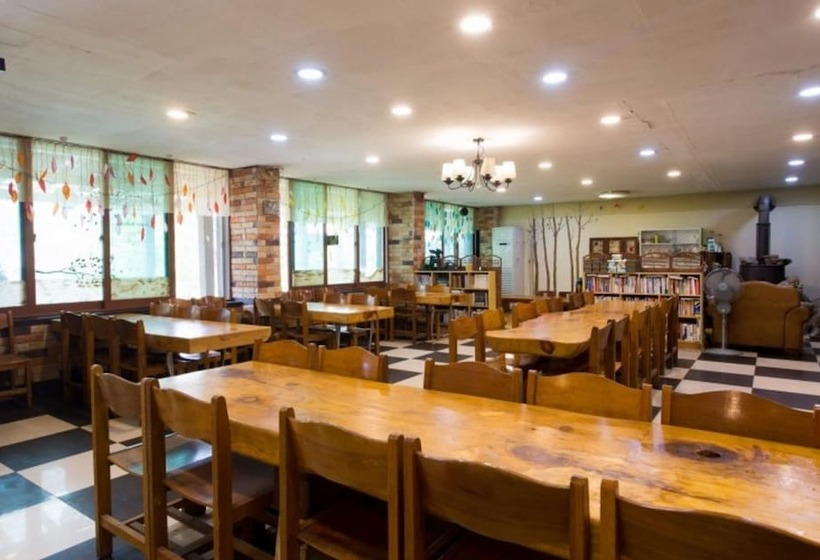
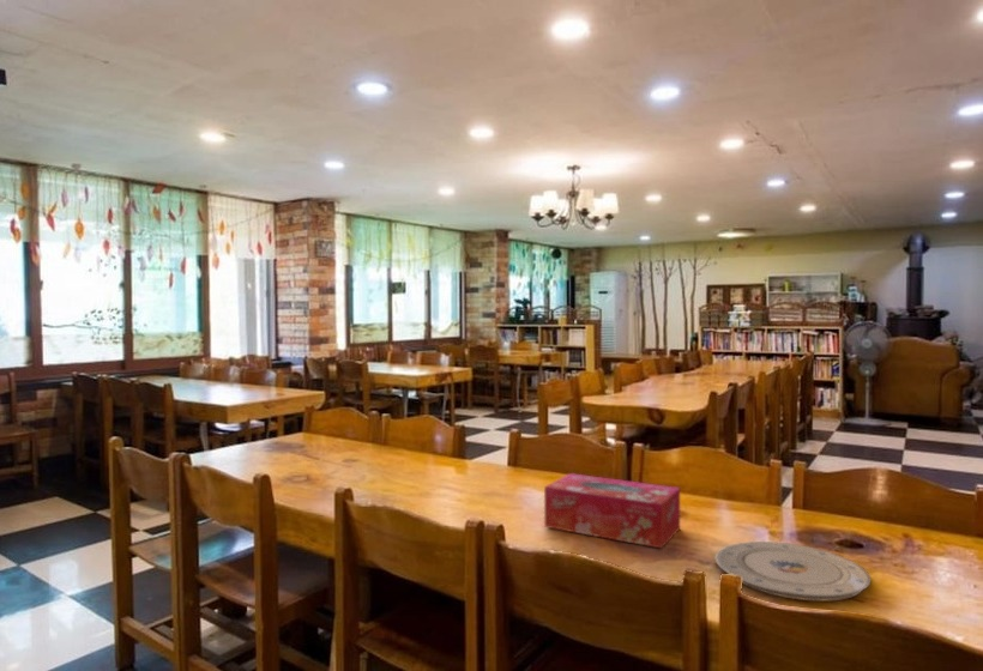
+ plate [714,540,873,602]
+ tissue box [543,472,681,550]
